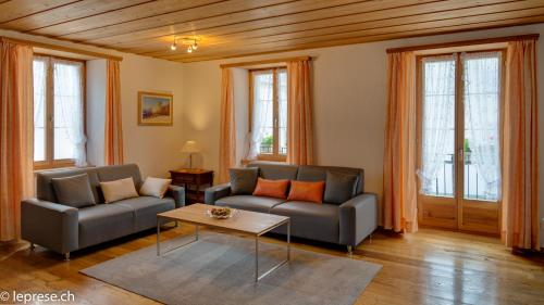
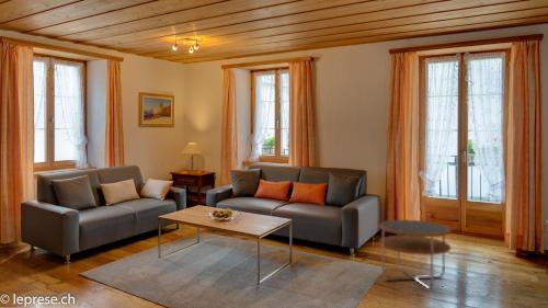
+ side table [378,219,452,290]
